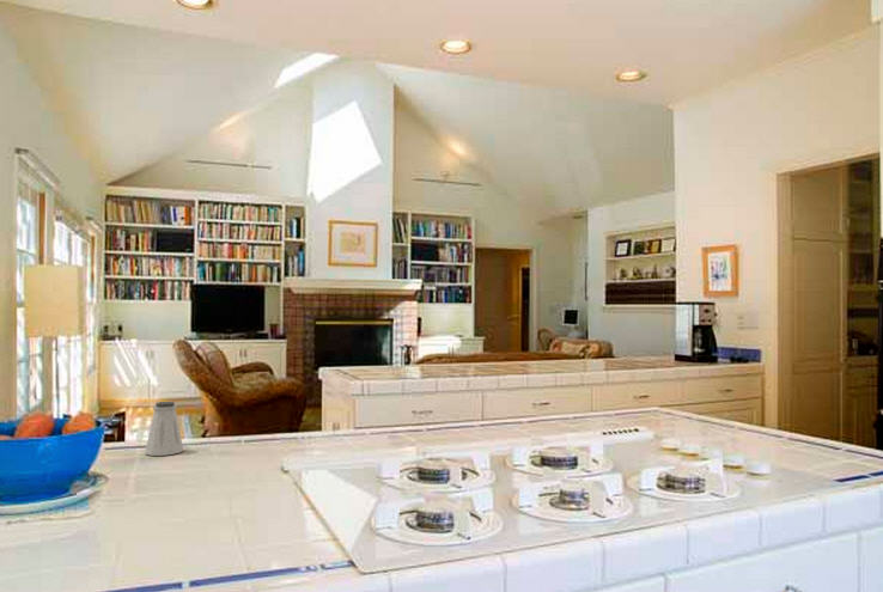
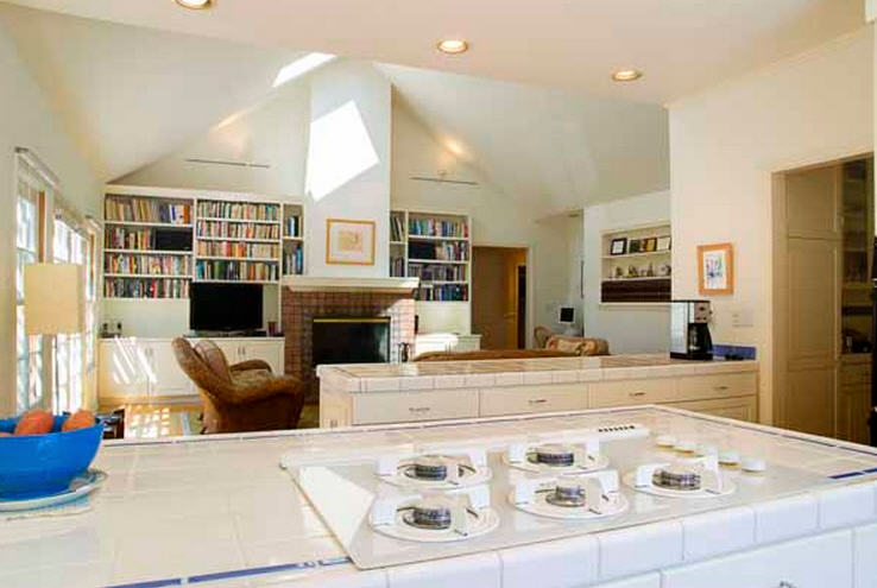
- saltshaker [144,401,184,457]
